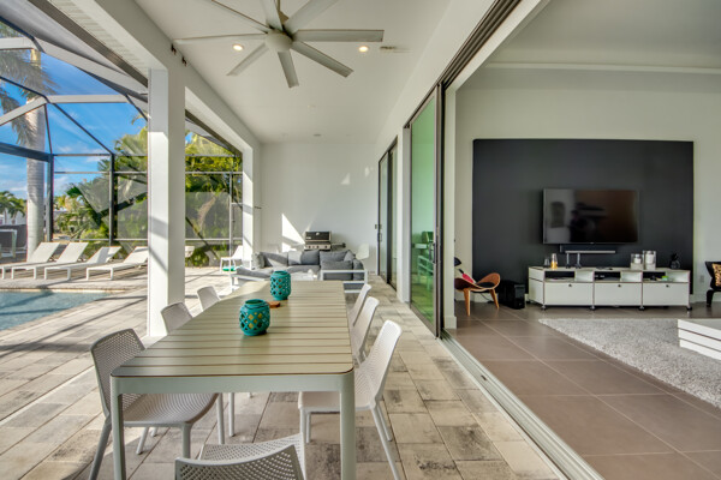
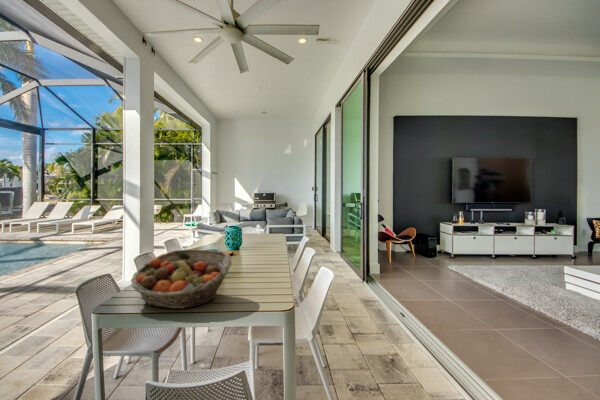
+ fruit basket [130,248,233,310]
